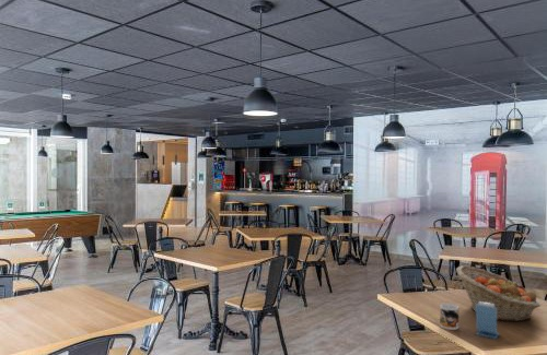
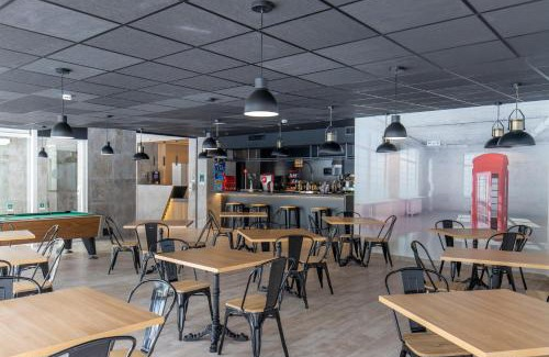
- mug [439,303,459,331]
- smartphone [475,301,500,340]
- fruit basket [455,264,542,322]
